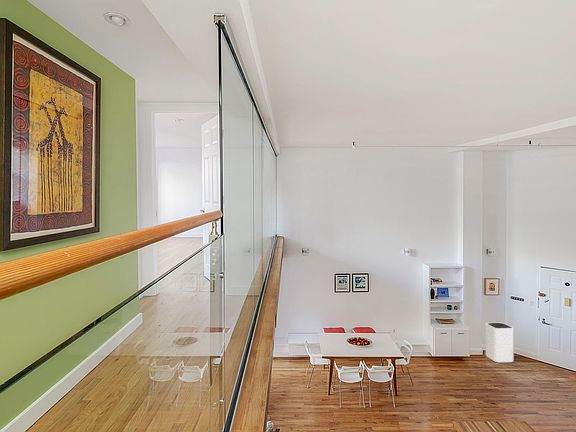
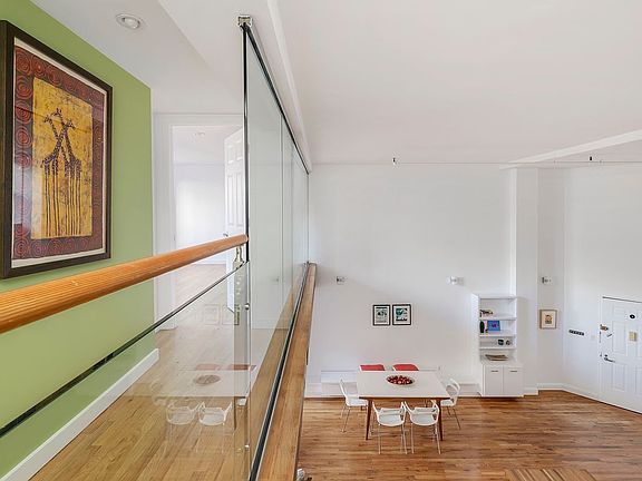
- trash can [485,321,515,364]
